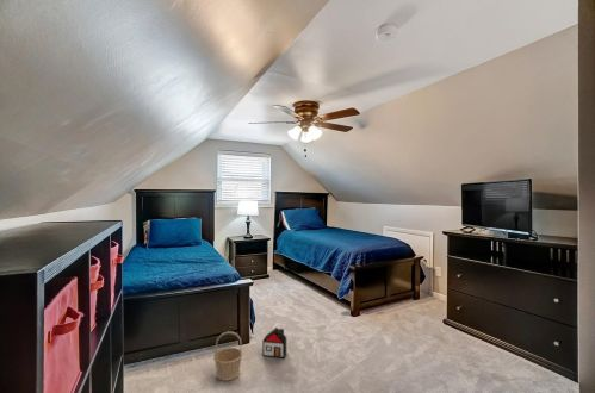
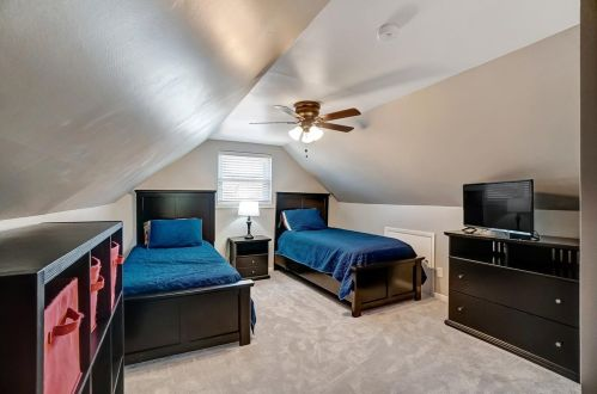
- basket [212,330,244,381]
- toy house [261,326,287,358]
